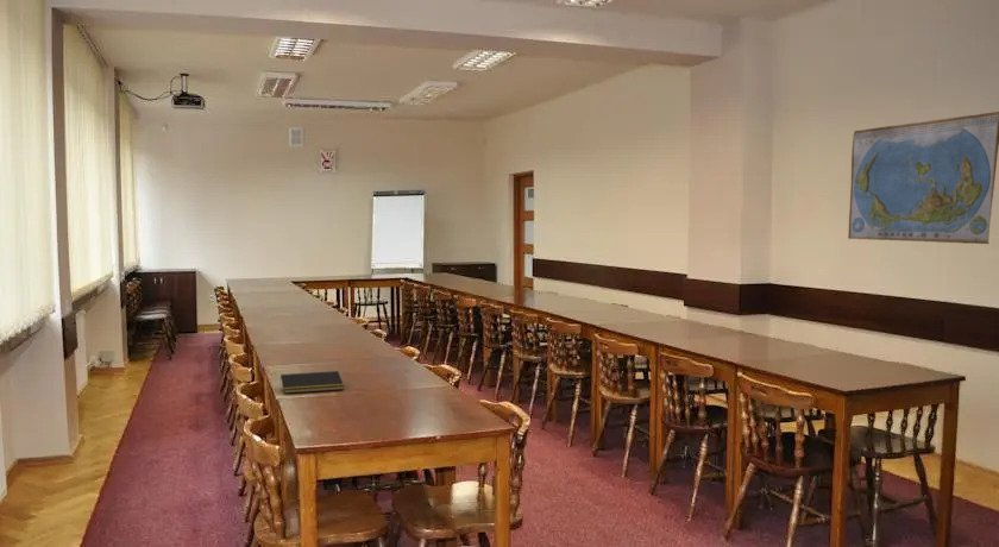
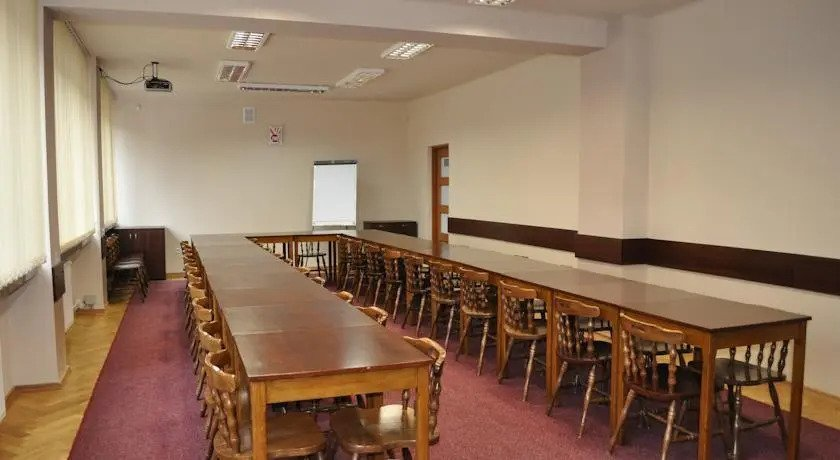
- world map [847,111,999,245]
- notepad [278,370,345,395]
